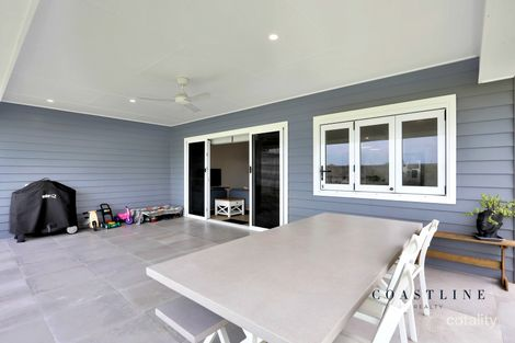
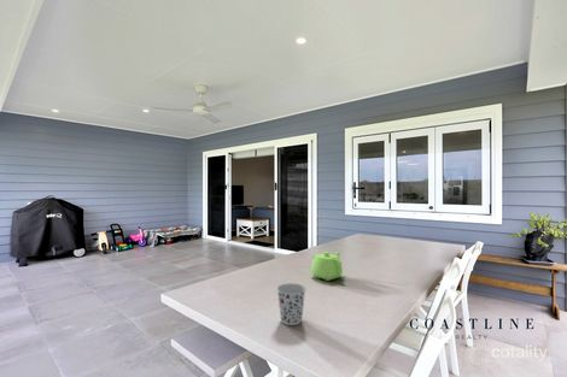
+ teapot [310,249,344,282]
+ cup [276,282,306,326]
